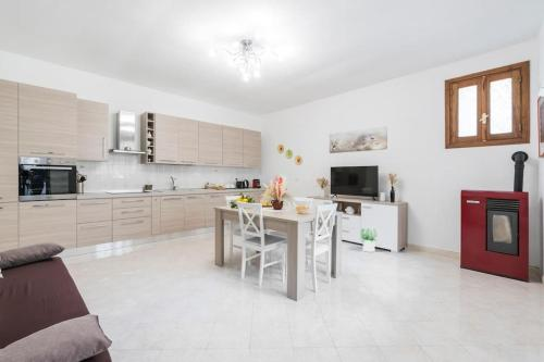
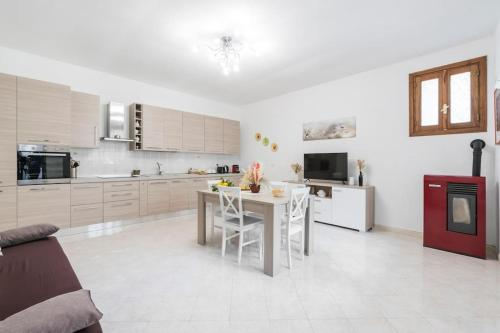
- potted plant [358,227,379,253]
